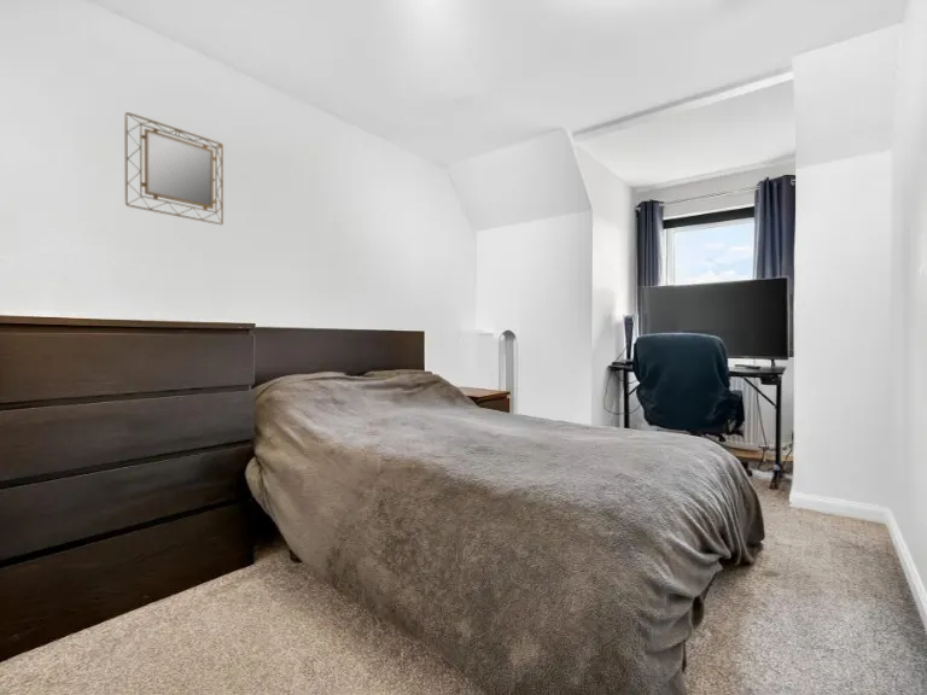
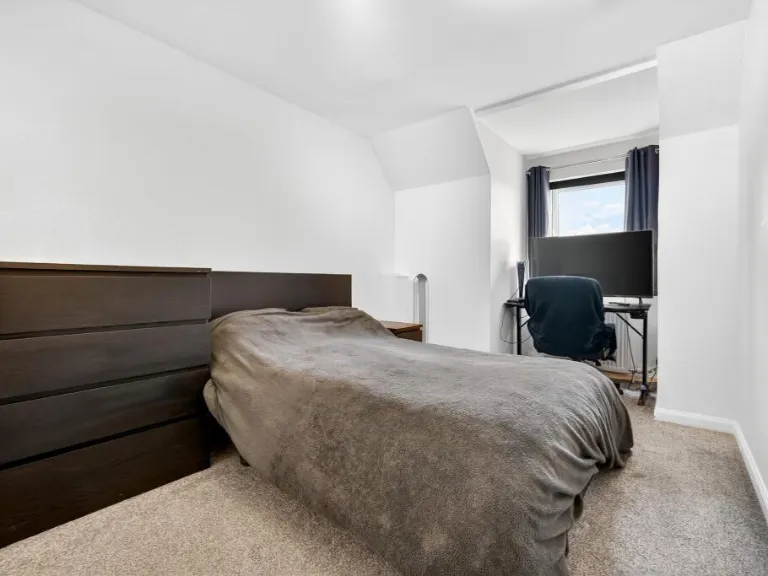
- home mirror [124,111,225,226]
